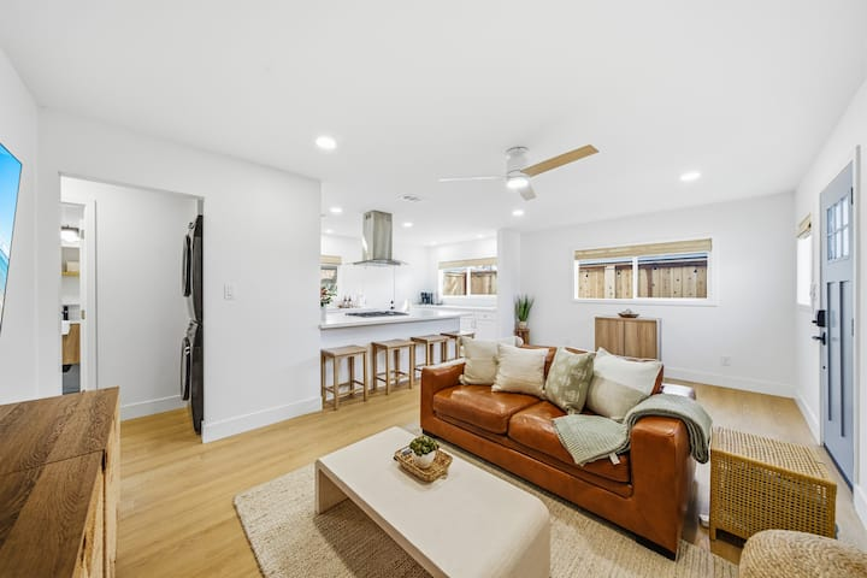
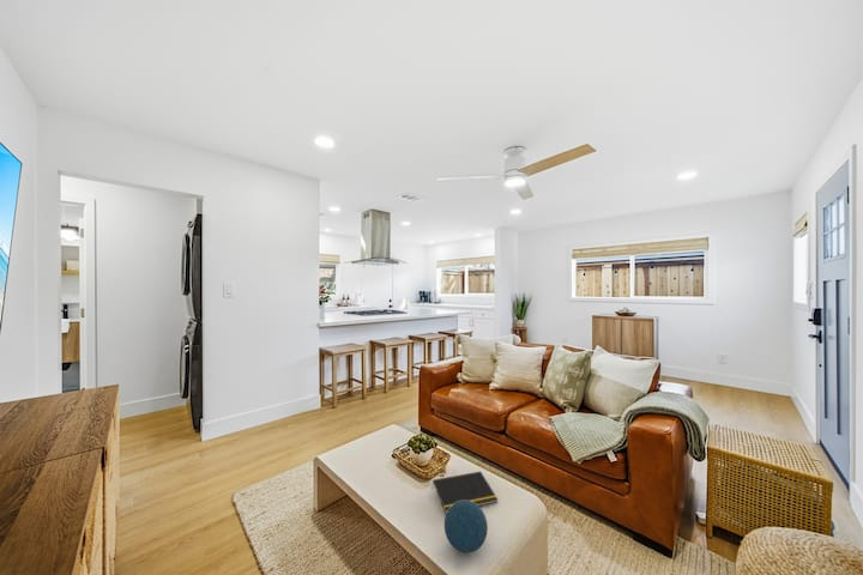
+ decorative orb [443,501,489,555]
+ notepad [430,471,499,514]
